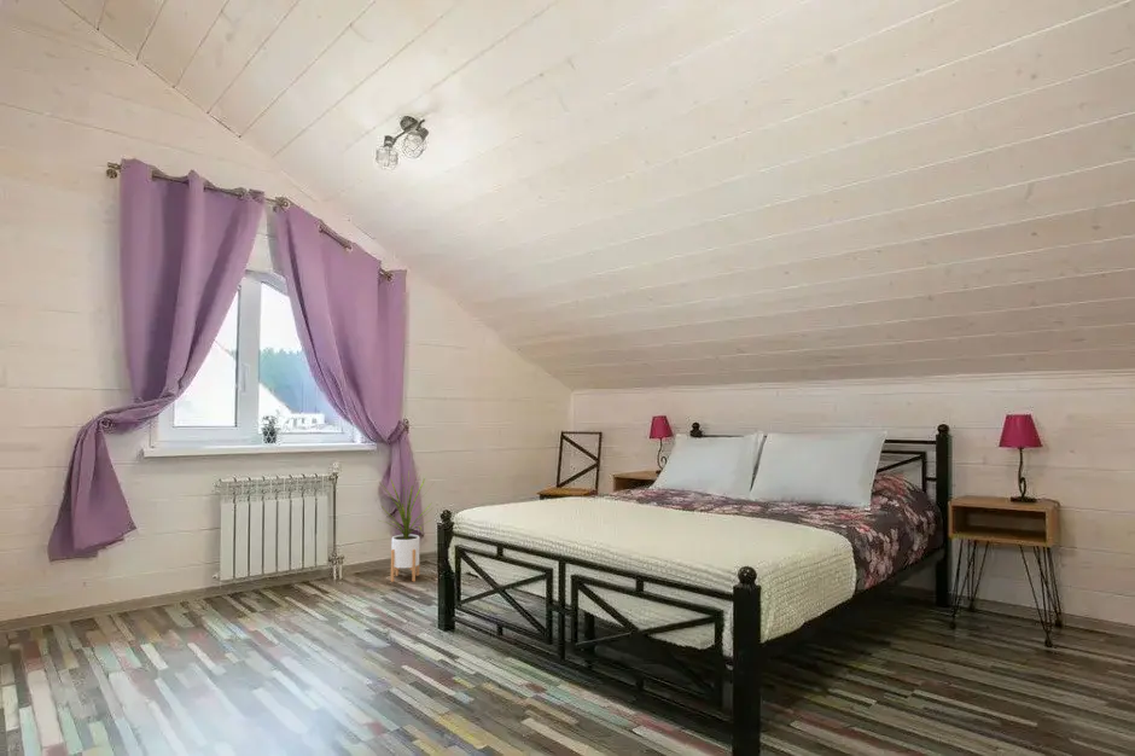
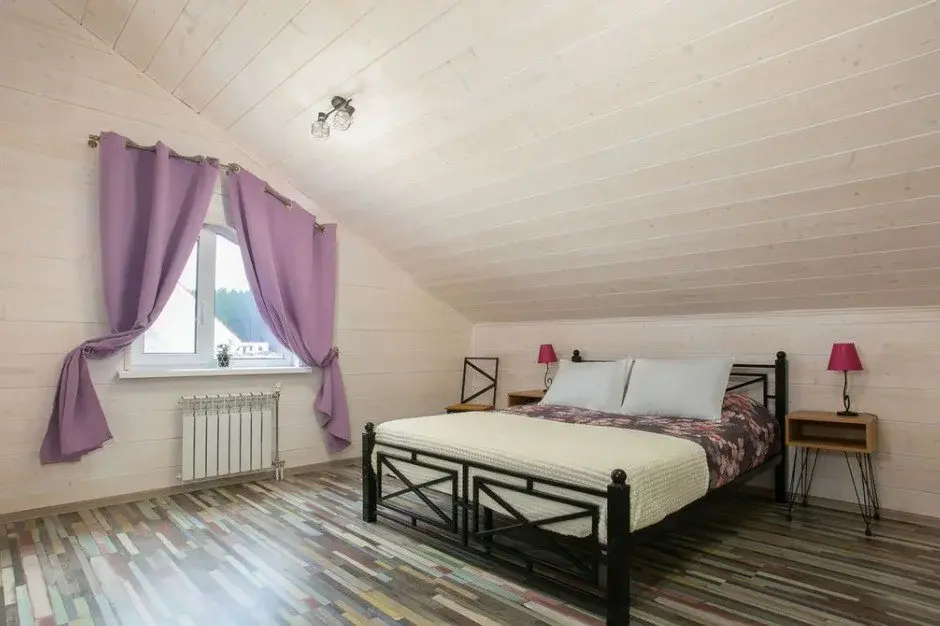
- house plant [378,471,436,583]
